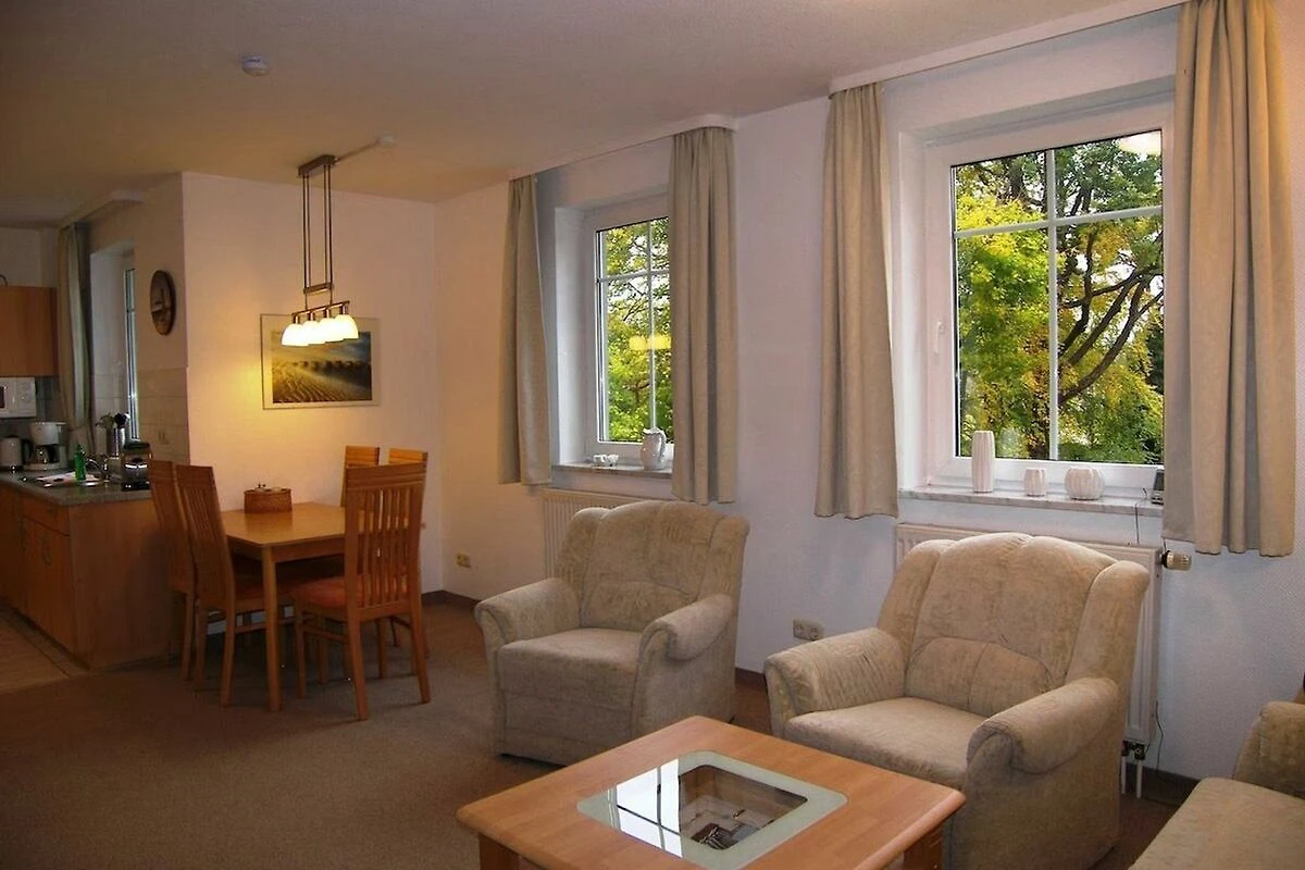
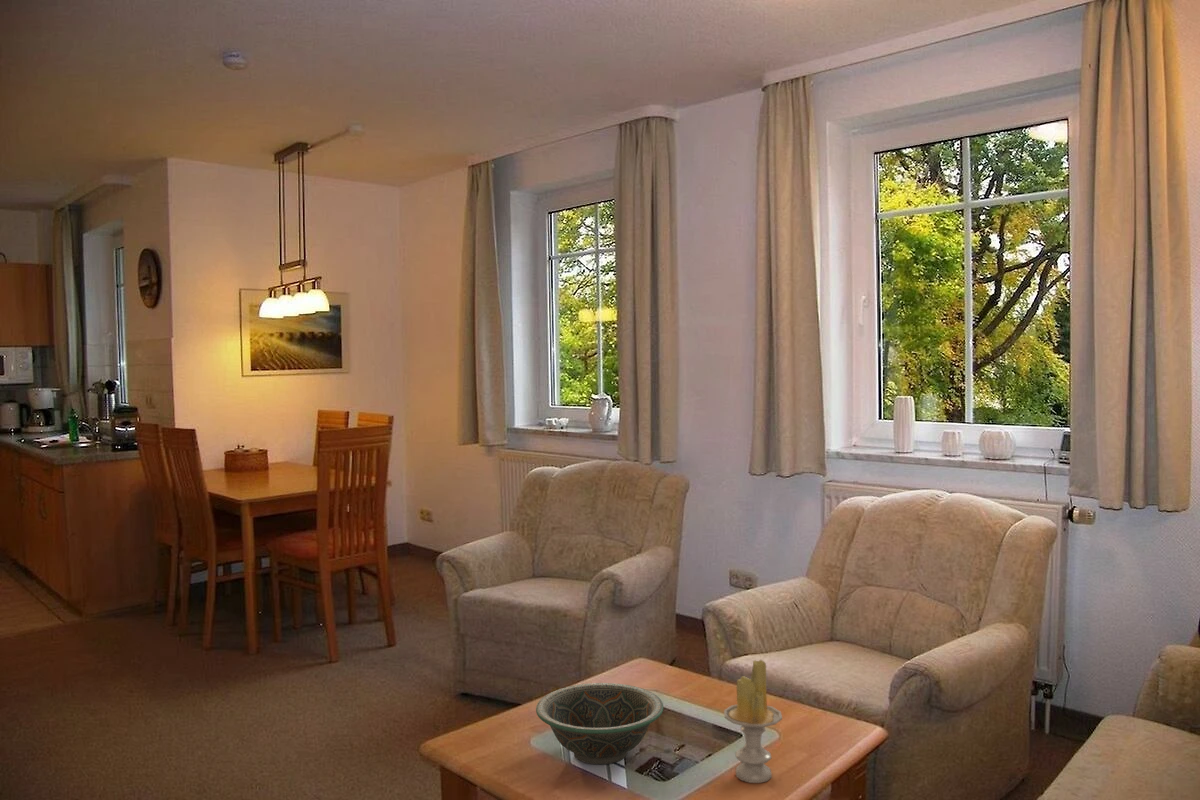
+ decorative bowl [535,682,664,765]
+ candle [723,659,783,784]
